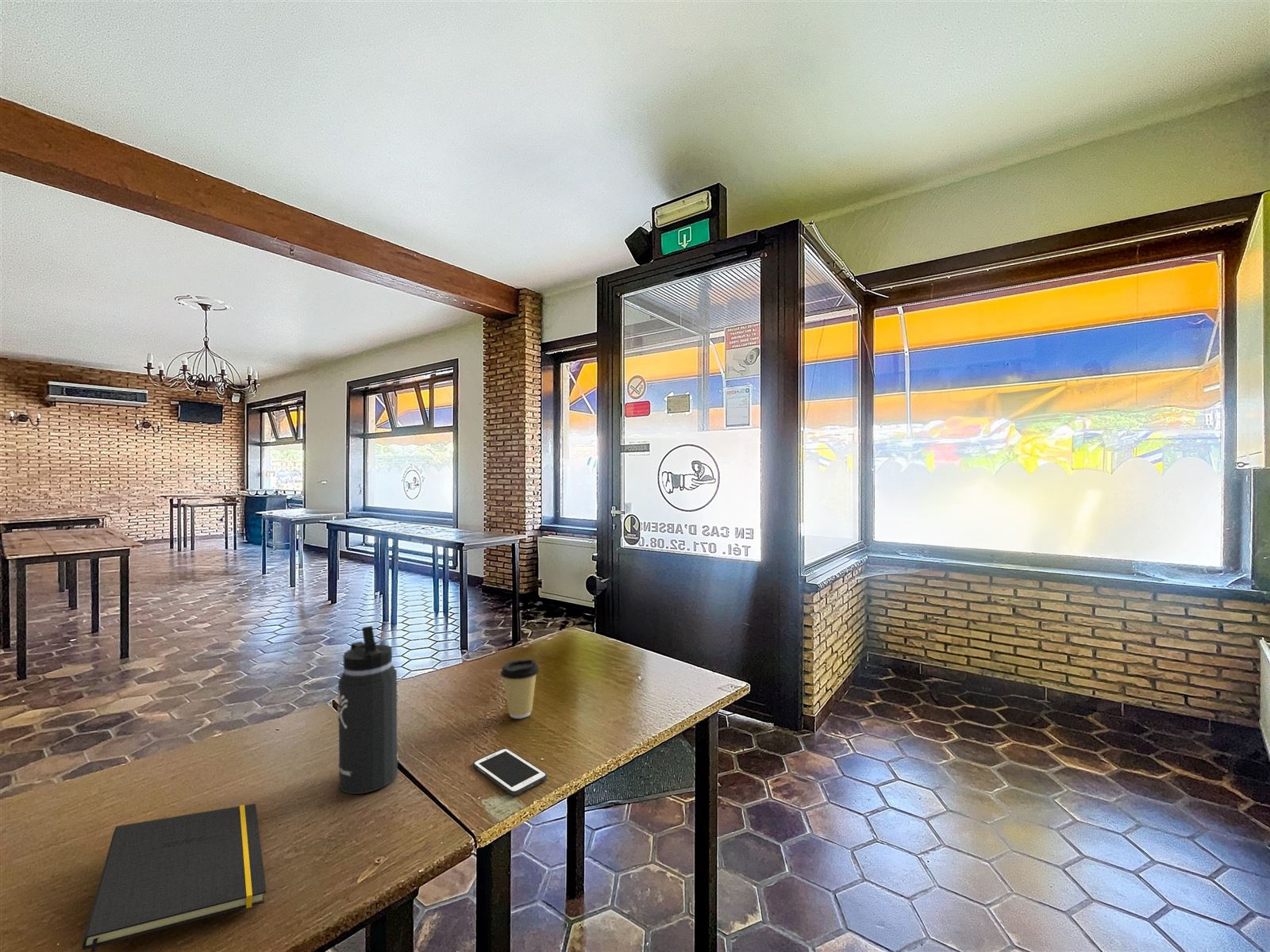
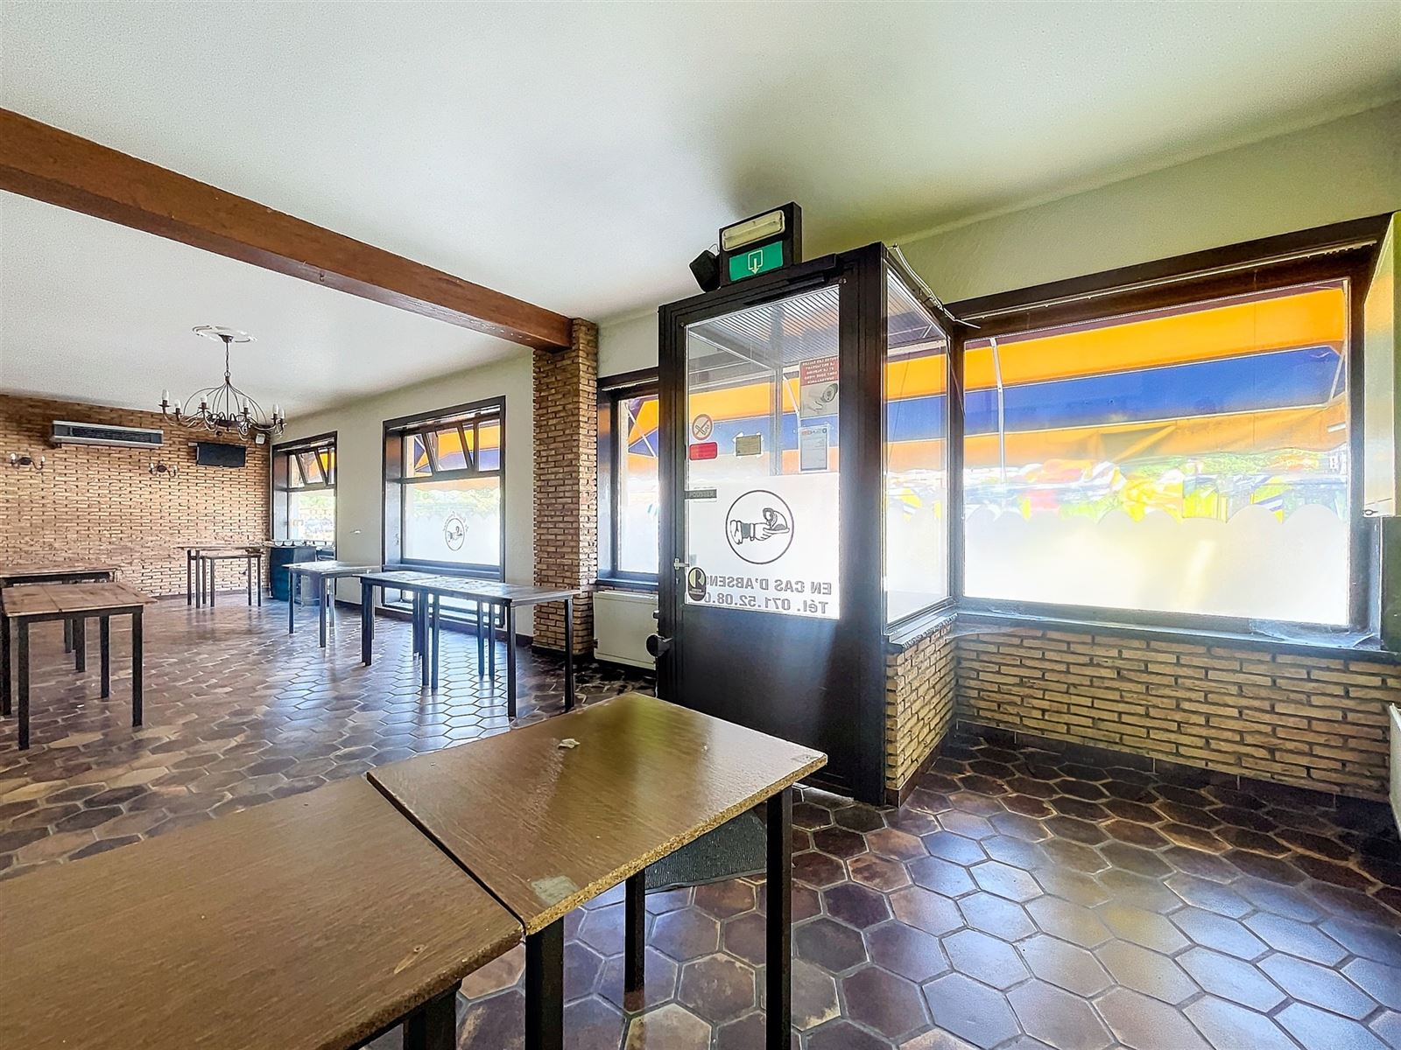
- thermos bottle [337,625,399,795]
- cell phone [472,747,548,797]
- coffee cup [499,658,540,720]
- notepad [81,803,267,952]
